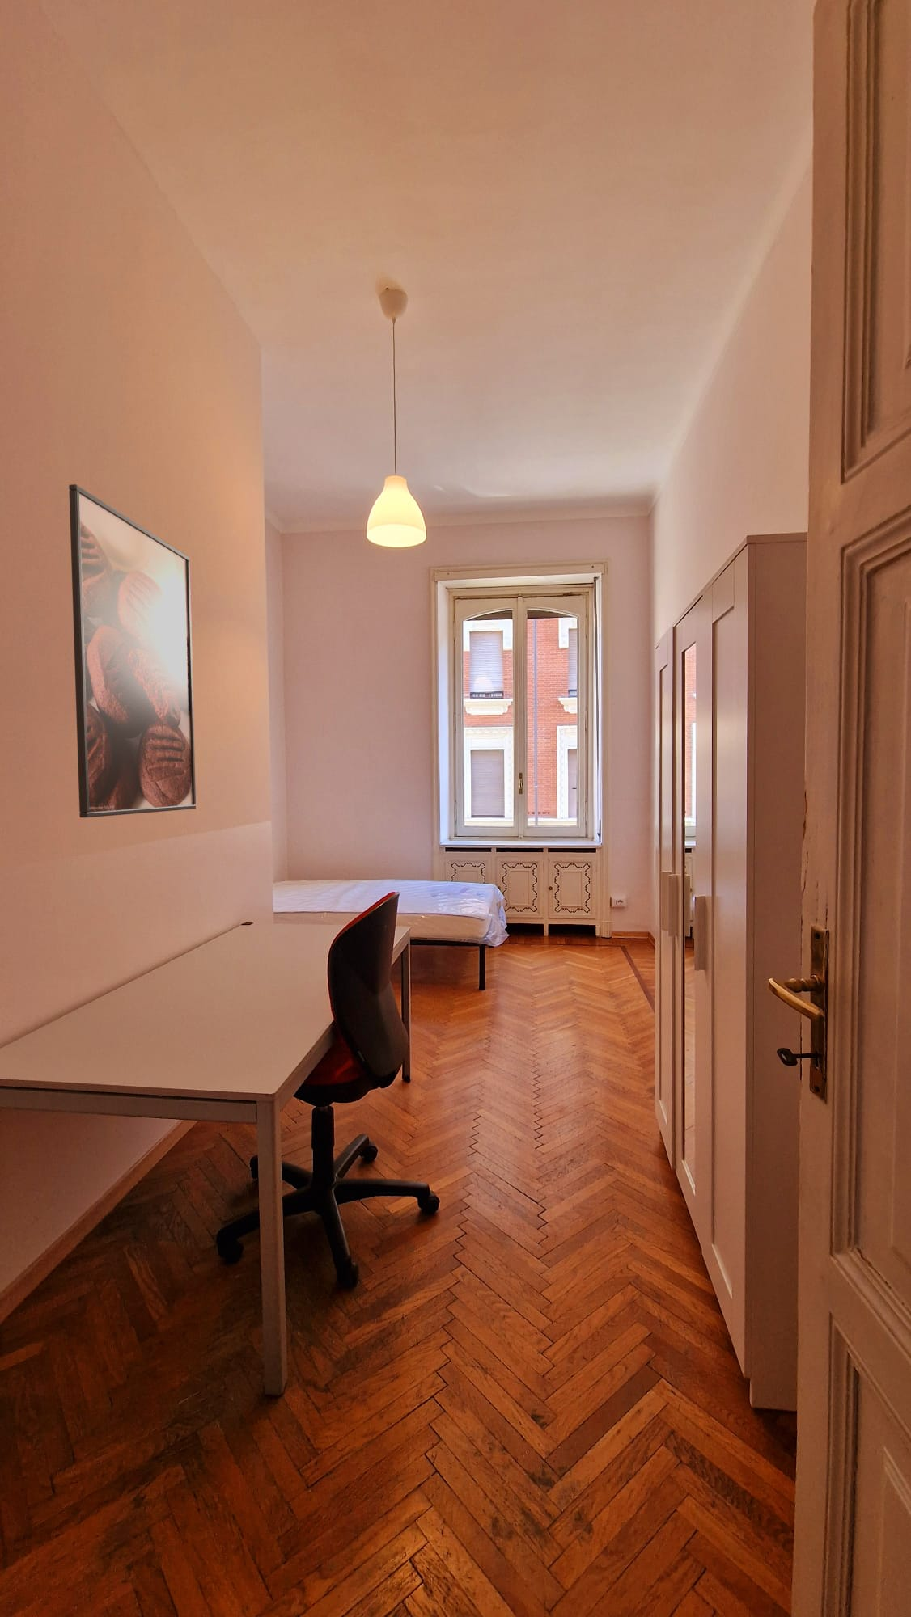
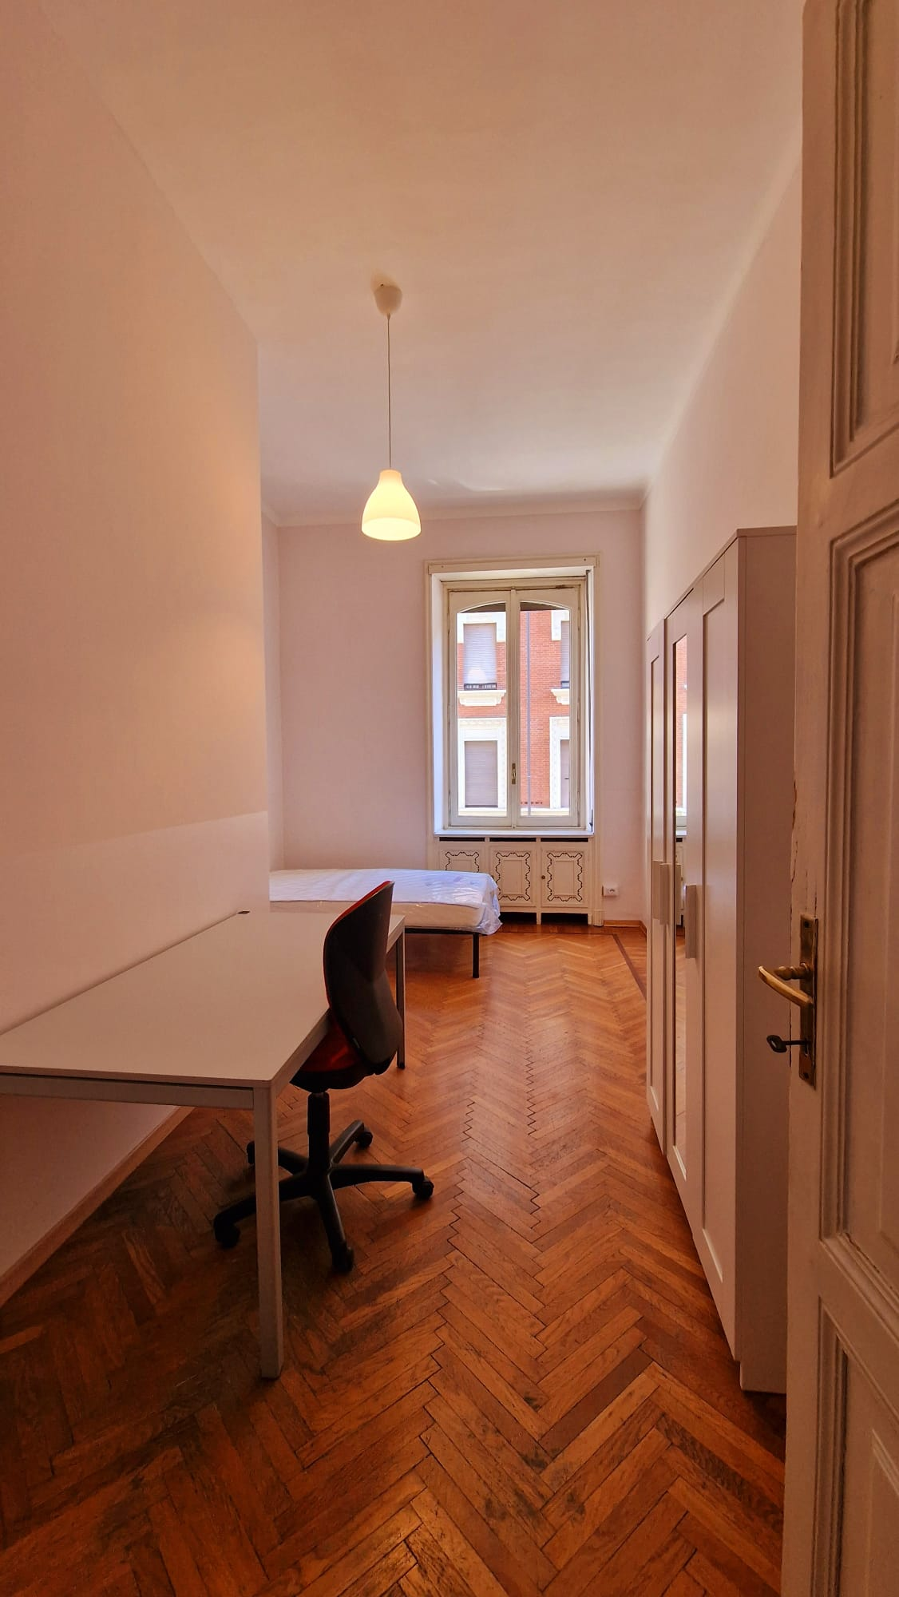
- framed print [68,483,197,818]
